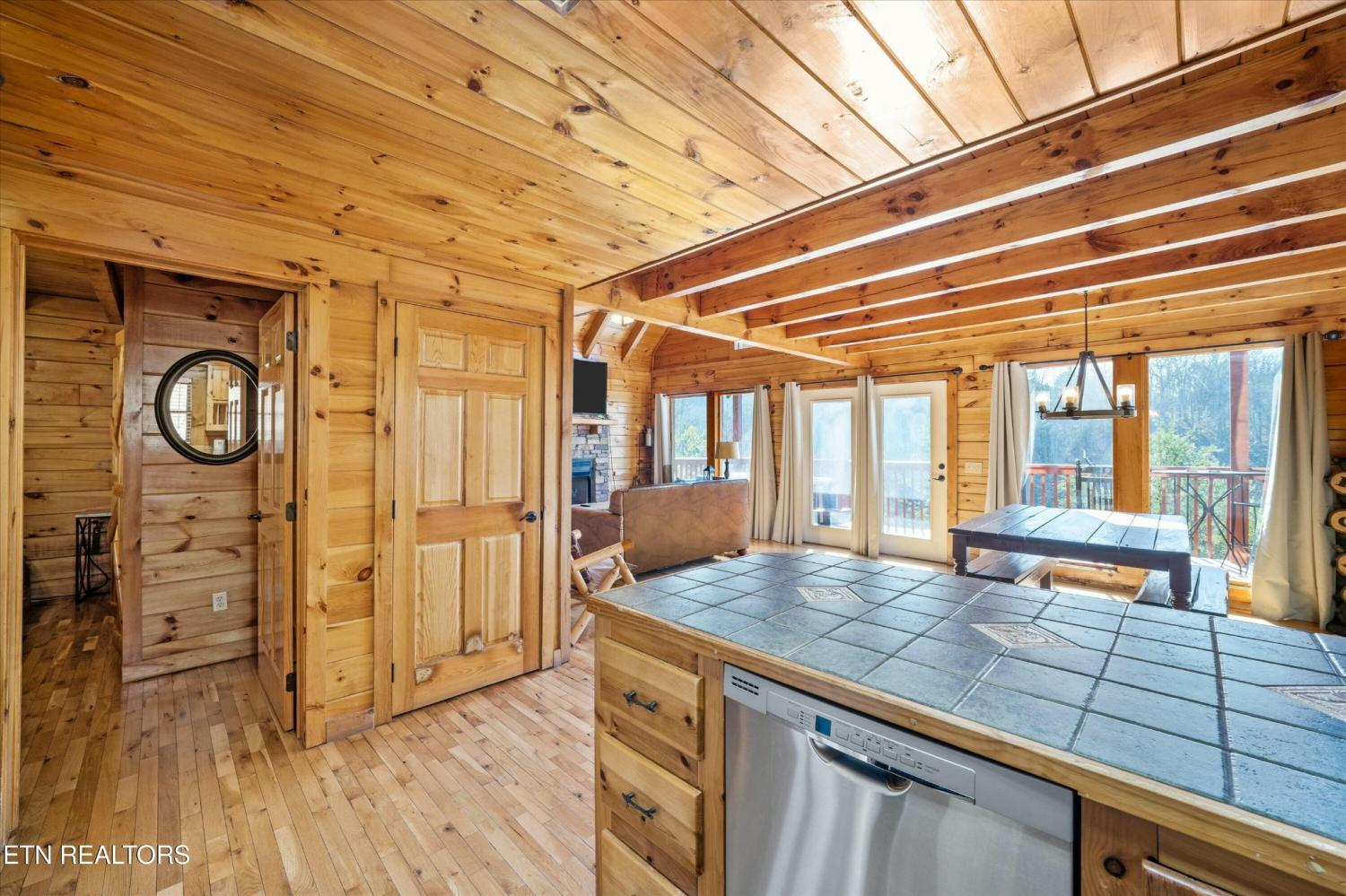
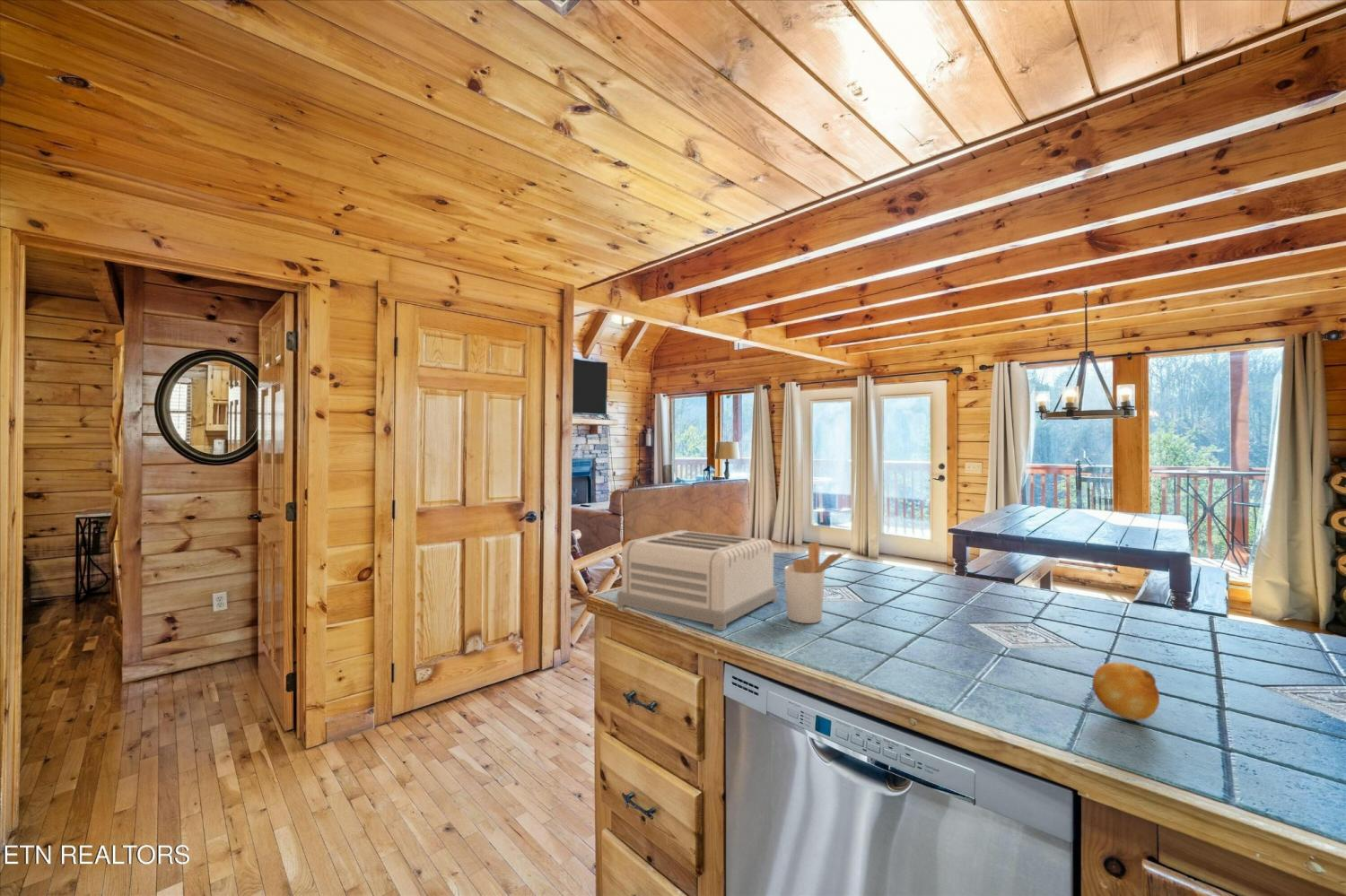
+ toaster [616,529,778,631]
+ fruit [1091,661,1160,721]
+ utensil holder [783,541,848,624]
